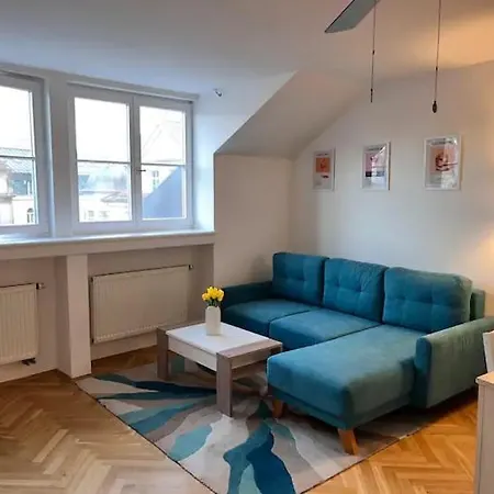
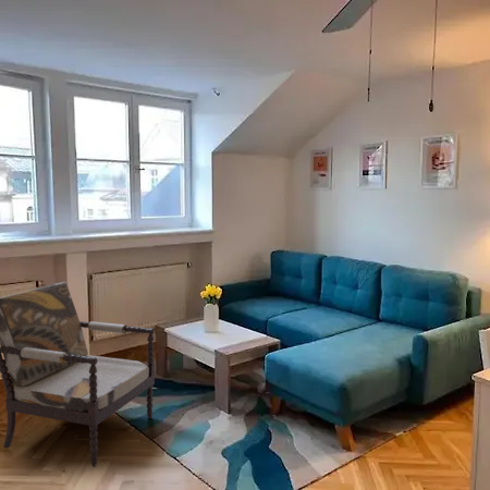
+ armchair [0,281,156,468]
